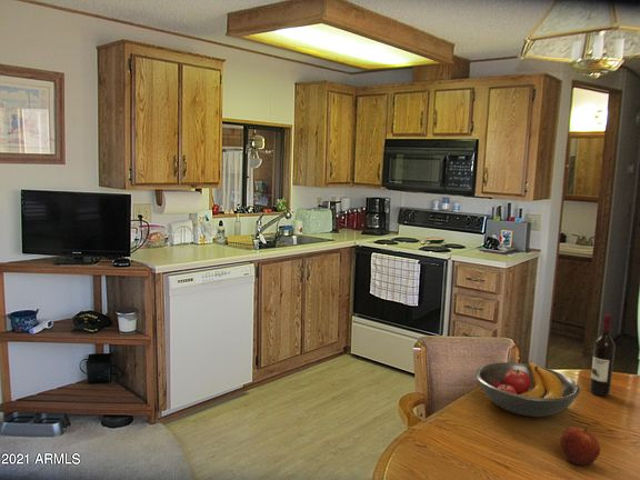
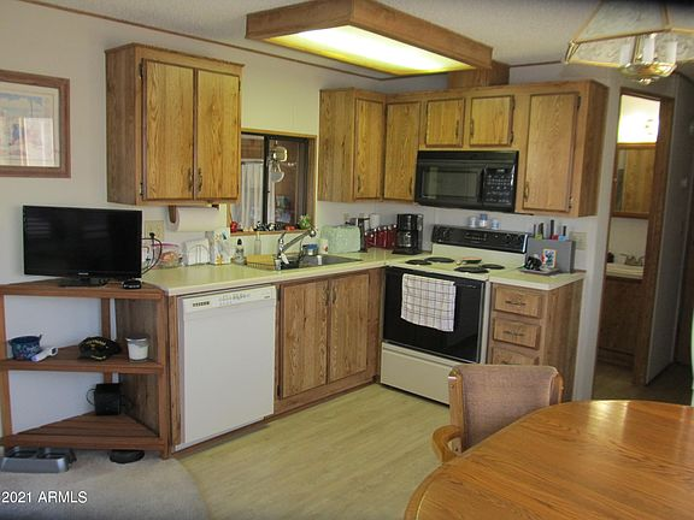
- wine bottle [589,313,617,397]
- fruit bowl [474,359,581,418]
- apple [558,427,601,467]
